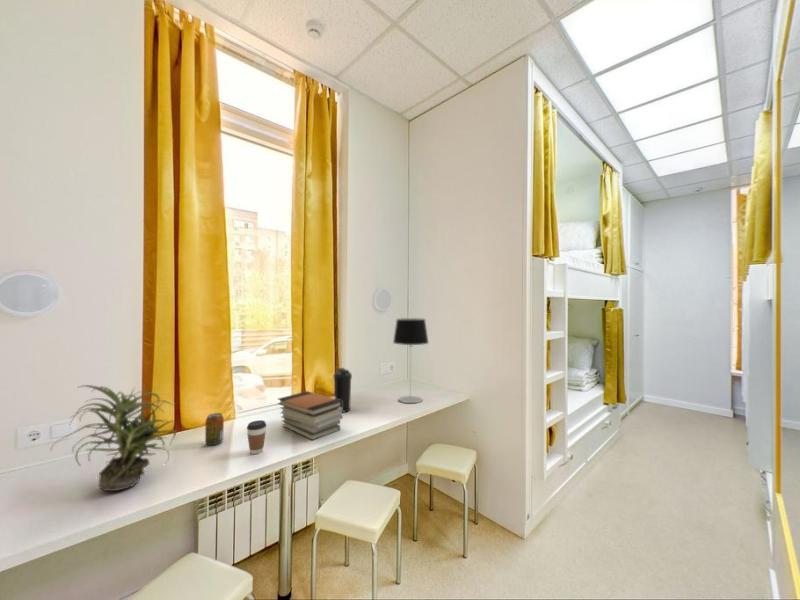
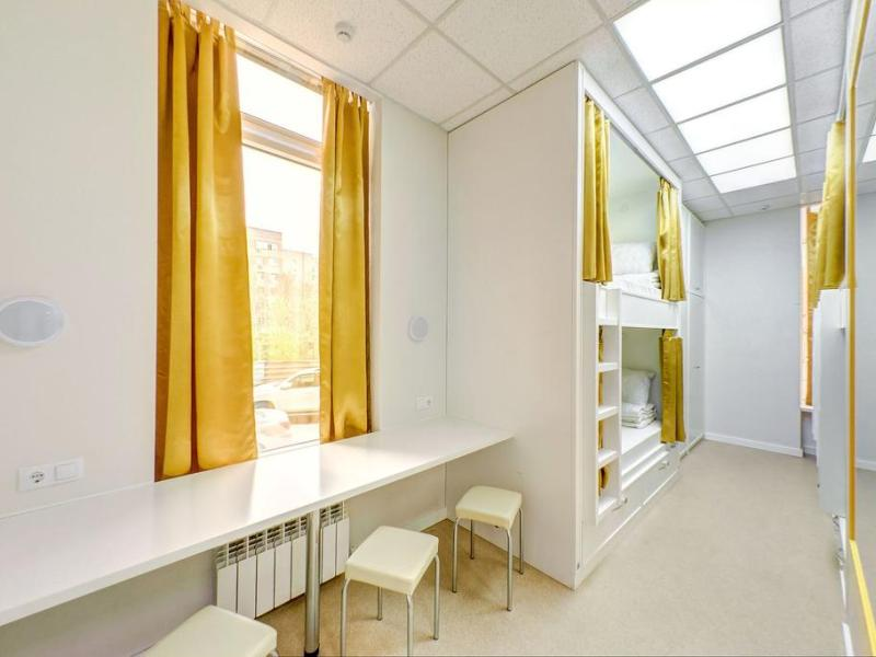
- coffee cup [246,419,267,455]
- potted plant [49,384,177,492]
- water bottle [333,367,353,413]
- beverage can [204,412,225,446]
- table lamp [392,317,430,404]
- book stack [277,390,344,441]
